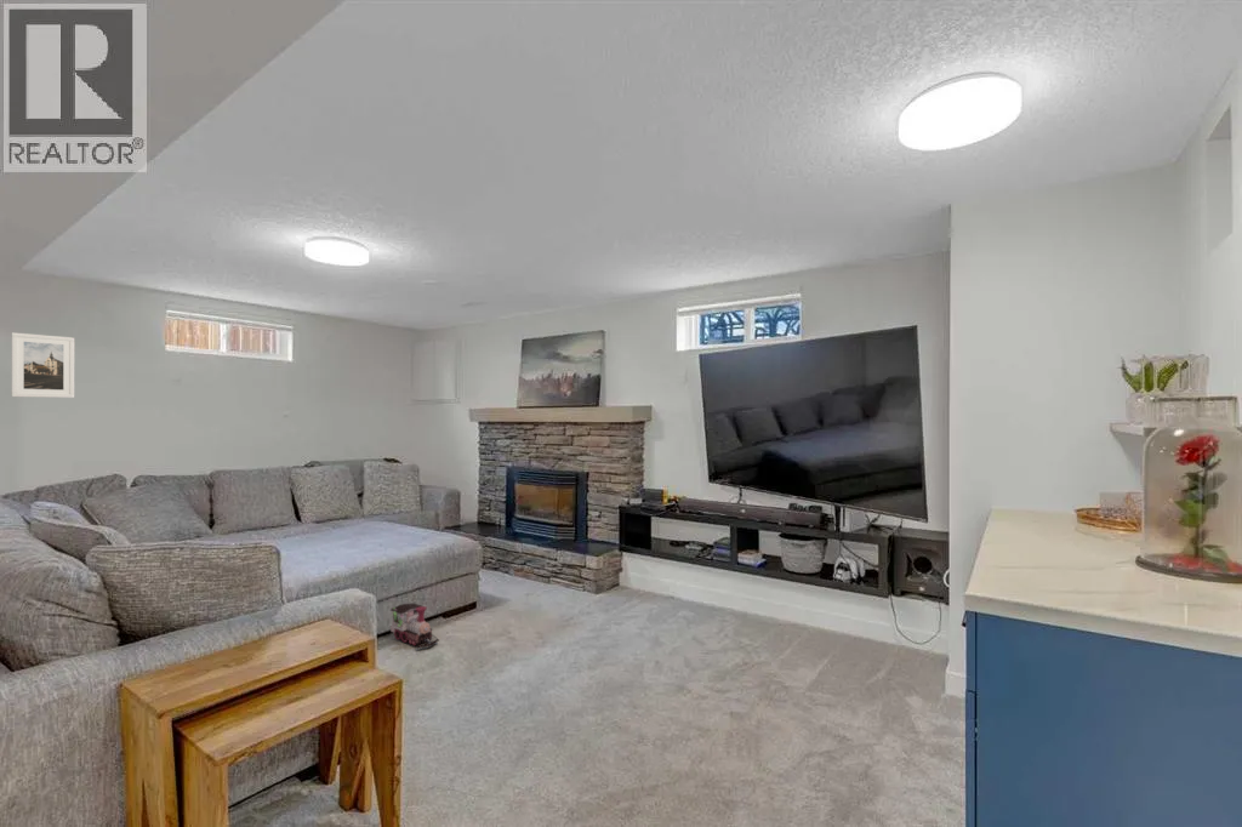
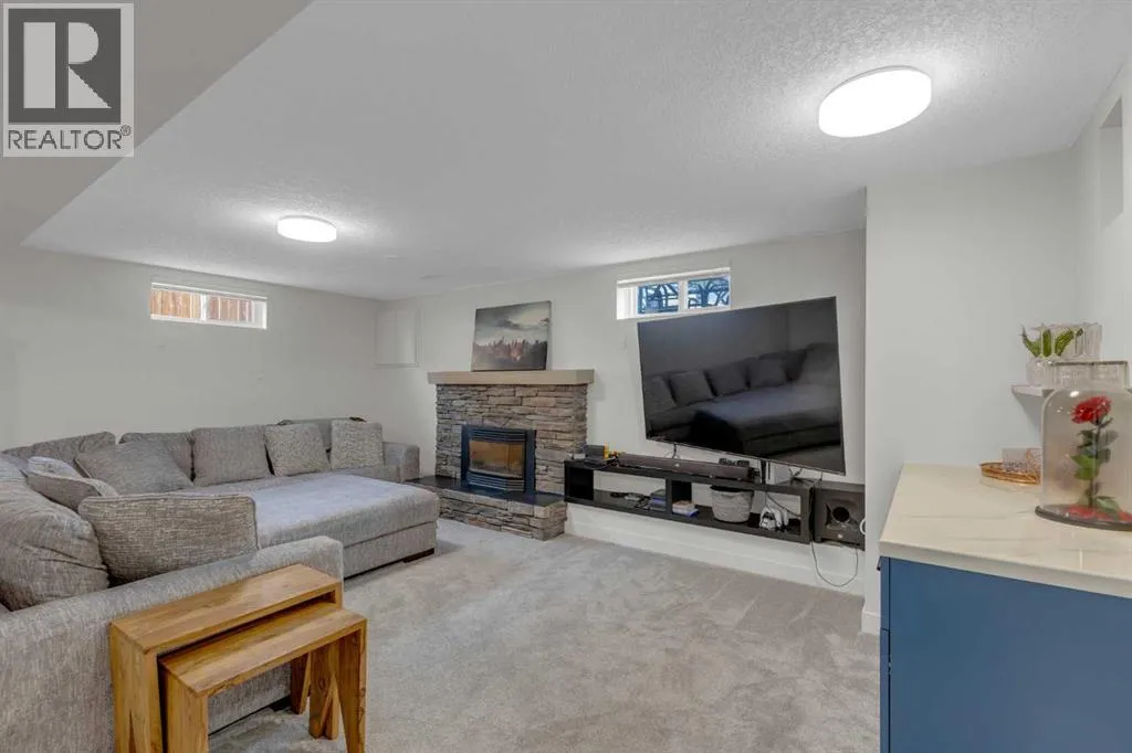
- toy train [389,601,440,649]
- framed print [10,331,75,399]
